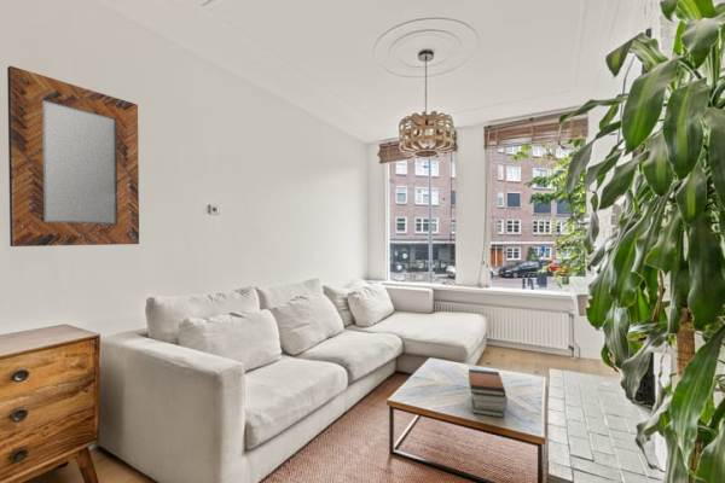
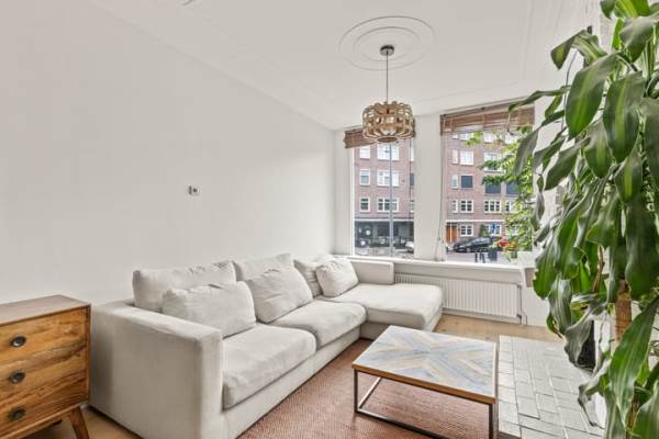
- home mirror [6,65,140,248]
- book stack [466,368,509,419]
